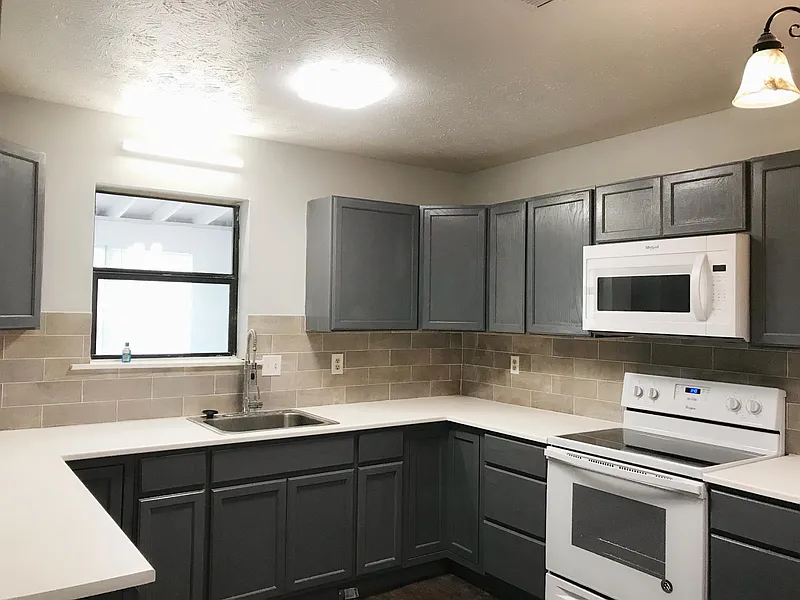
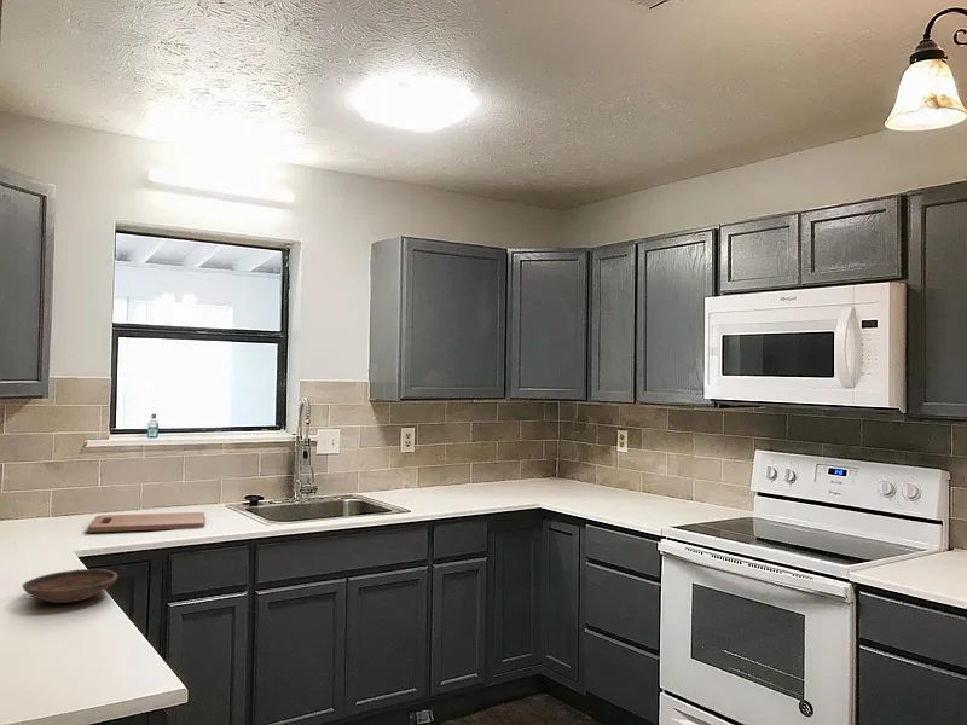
+ cutting board [87,511,205,533]
+ bowl [22,568,118,604]
